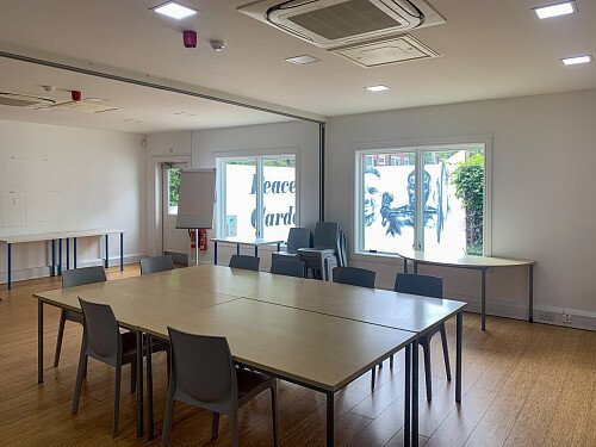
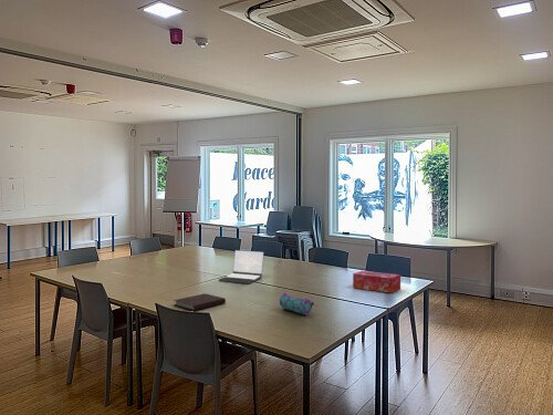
+ notebook [173,292,227,312]
+ laptop [218,249,265,284]
+ tissue box [352,270,401,294]
+ pencil case [279,291,315,317]
